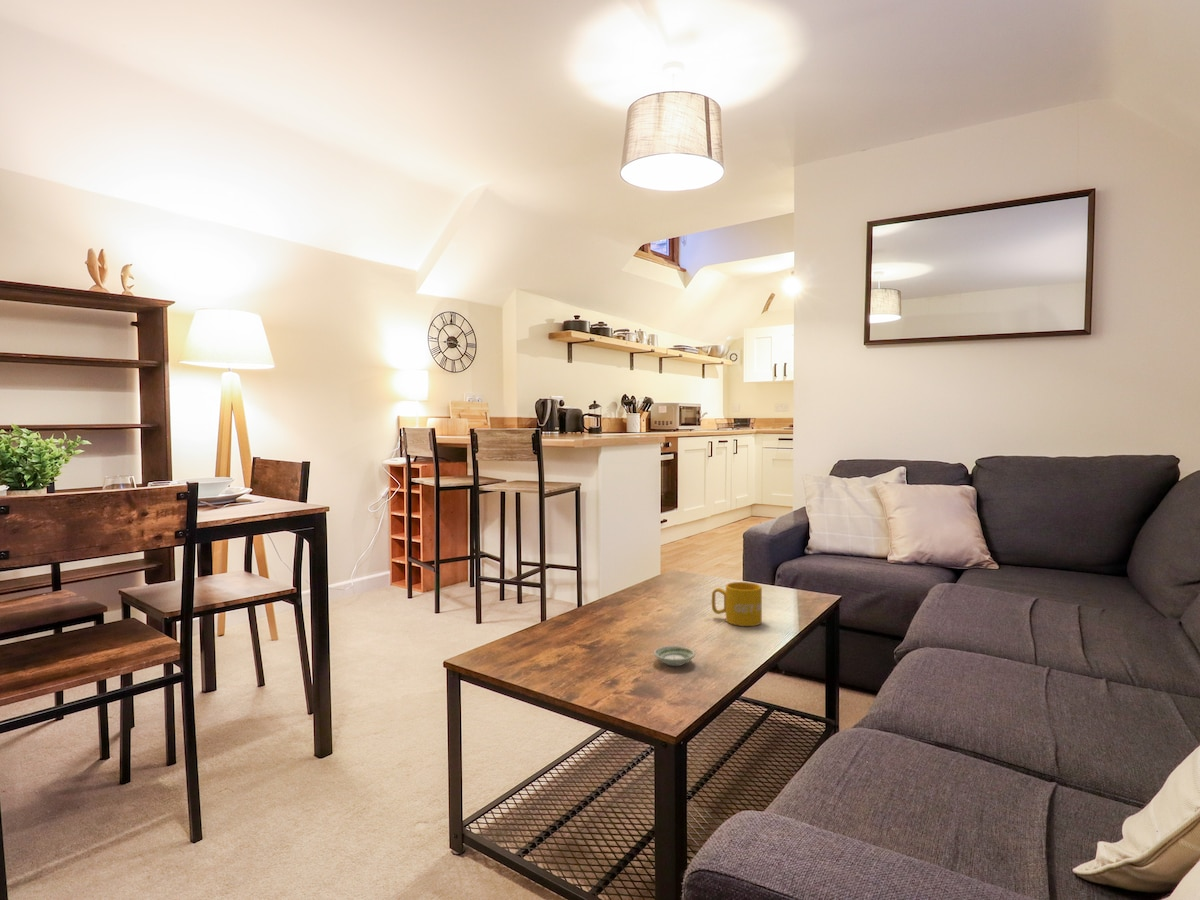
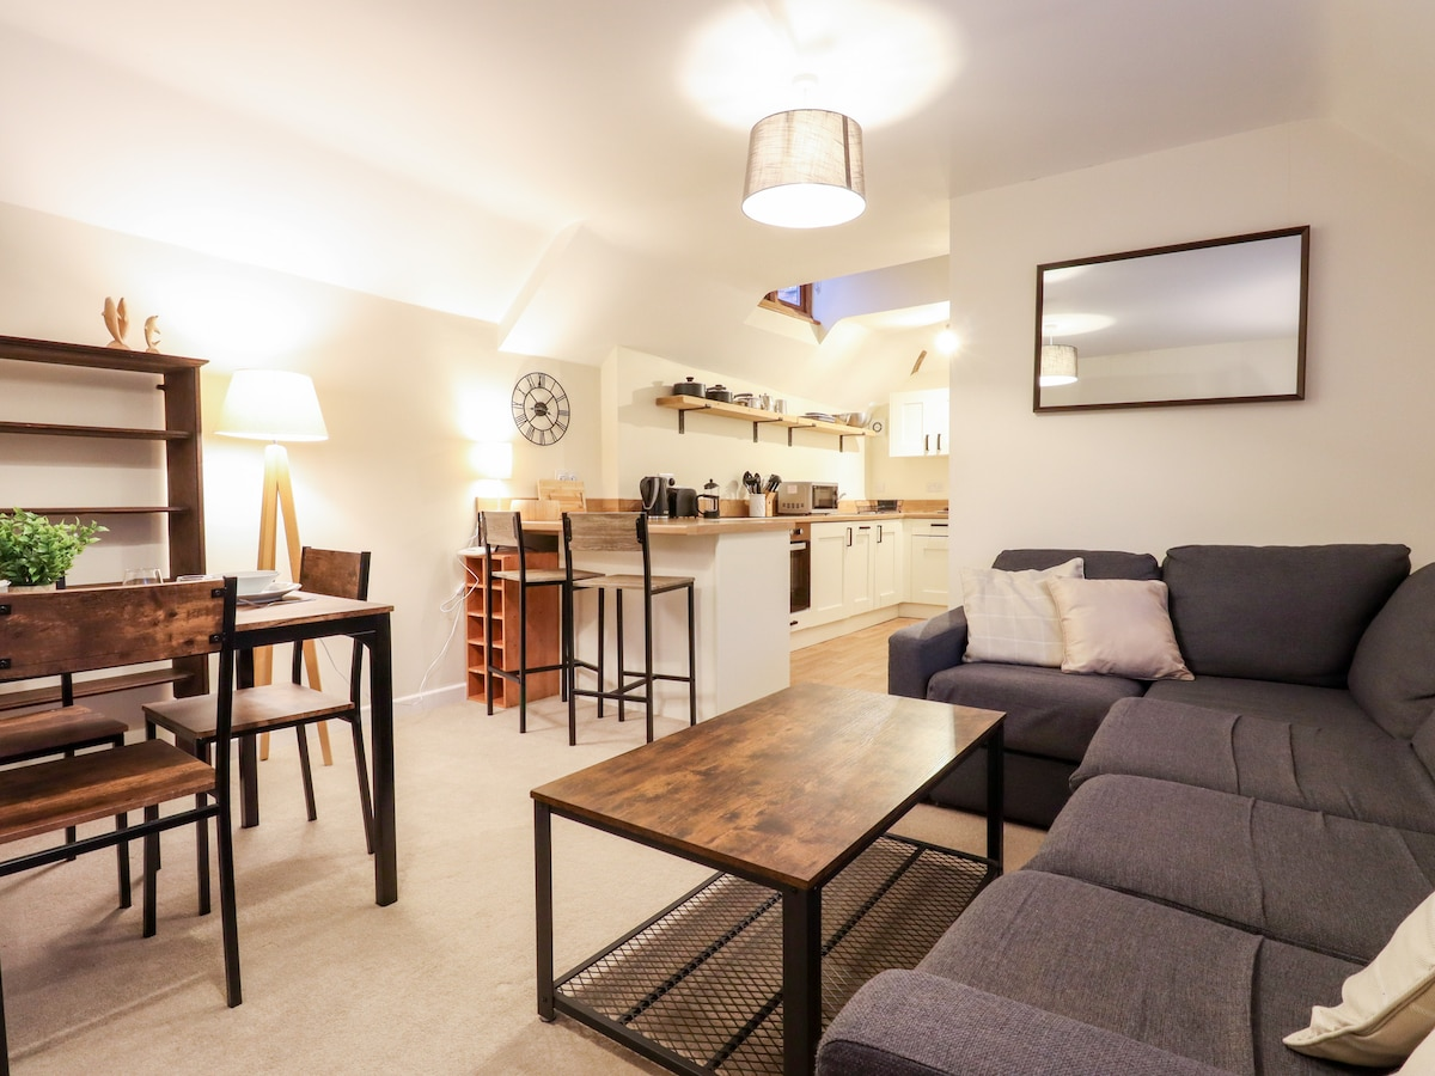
- mug [711,581,763,627]
- saucer [653,645,696,667]
